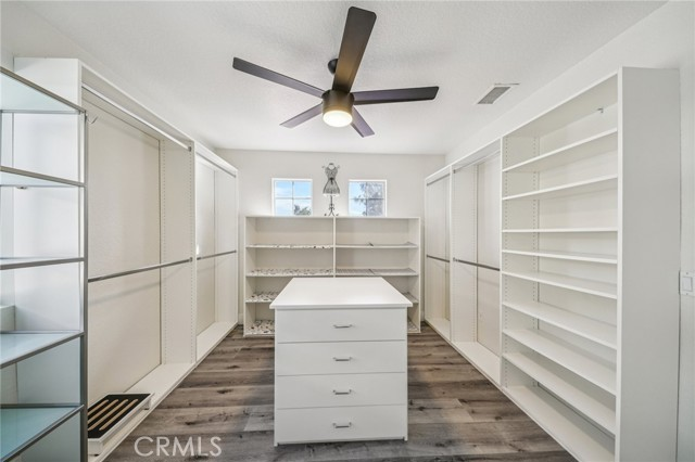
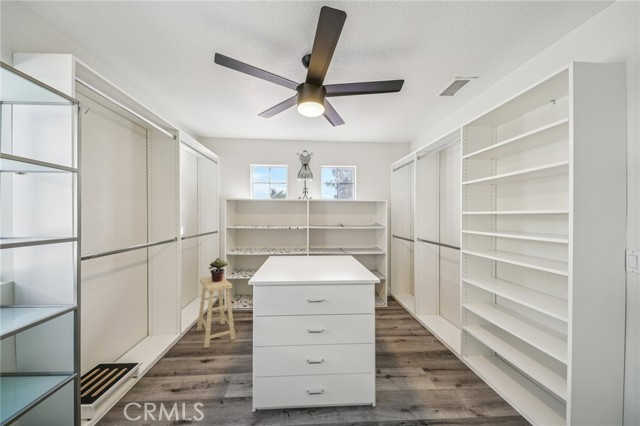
+ stool [196,276,236,349]
+ potted plant [207,257,228,282]
